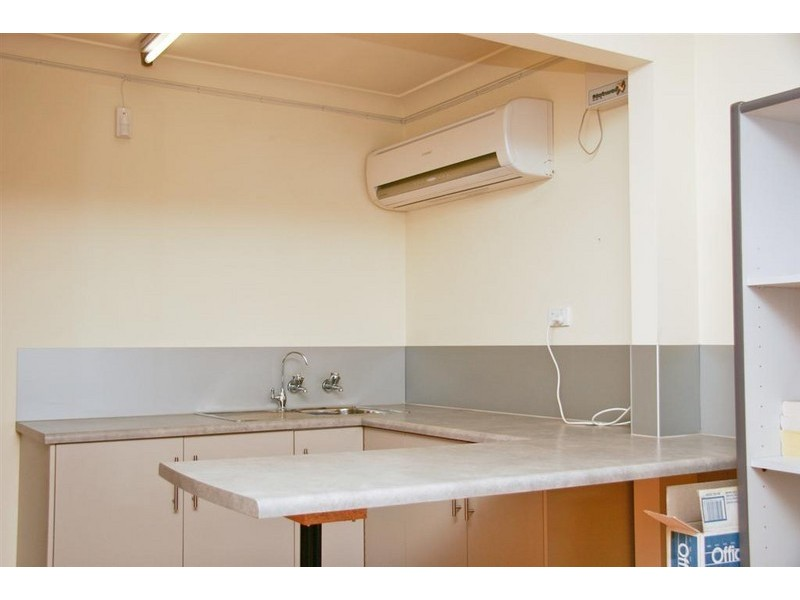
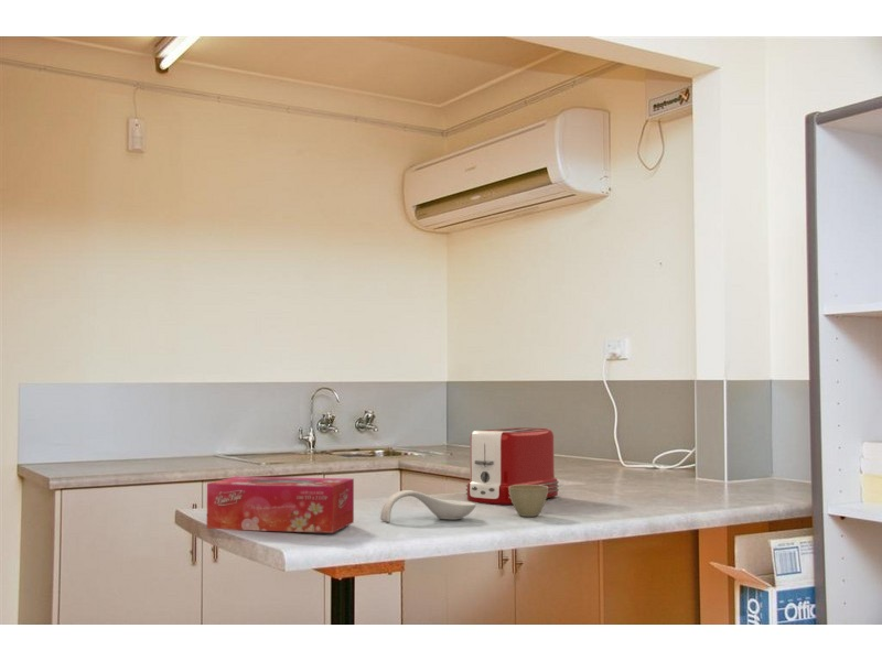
+ tissue box [206,476,355,534]
+ flower pot [508,485,548,518]
+ spoon rest [379,489,477,523]
+ toaster [465,426,560,506]
